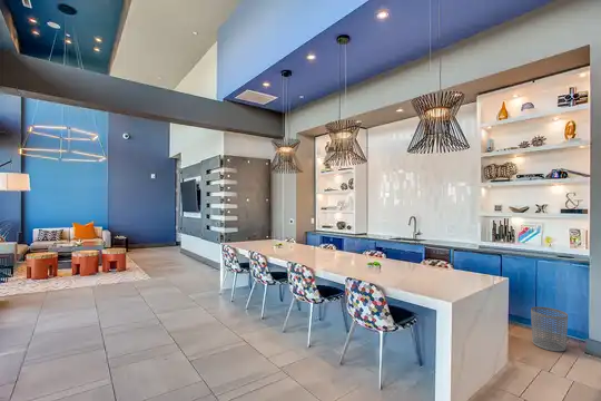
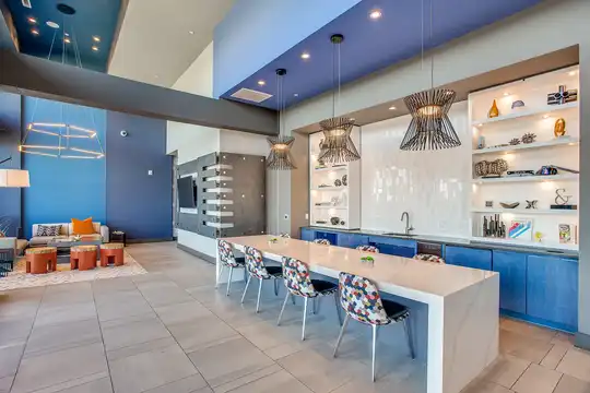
- waste bin [530,305,569,352]
